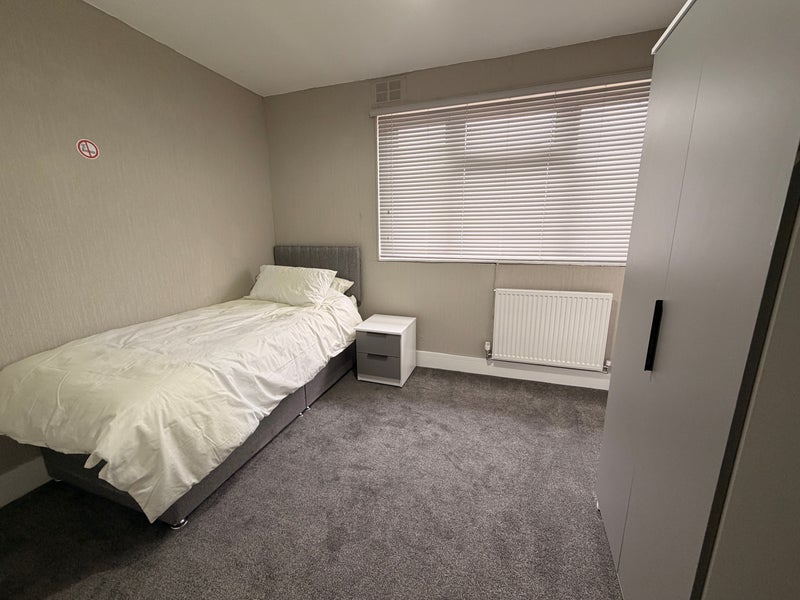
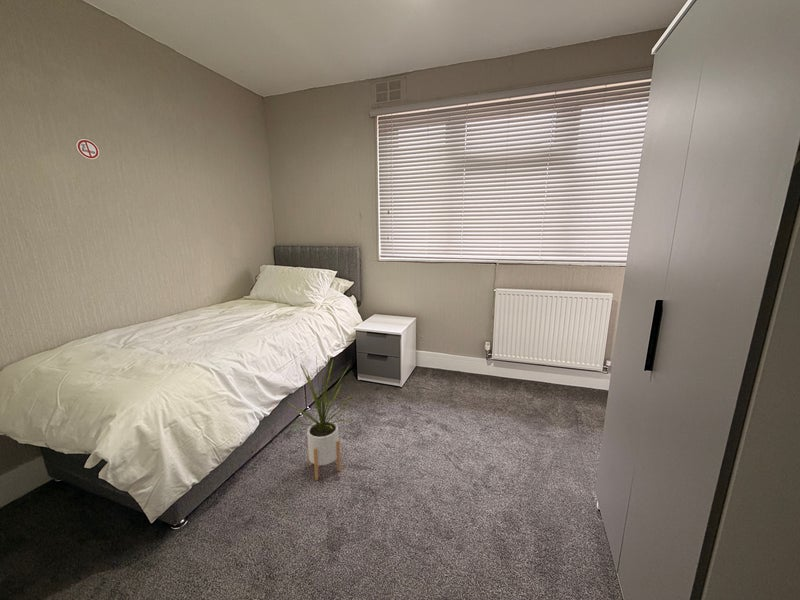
+ house plant [285,355,354,481]
